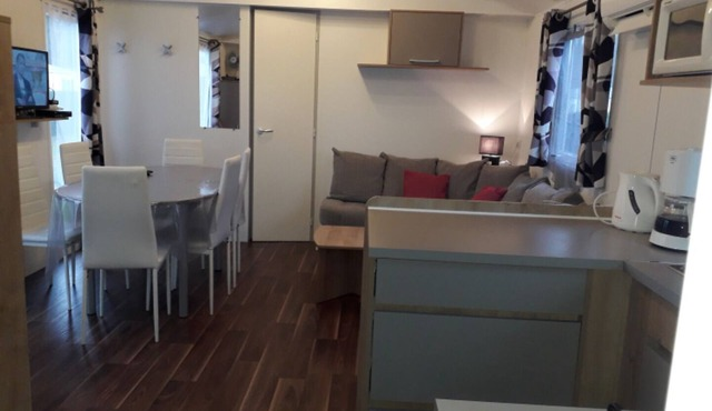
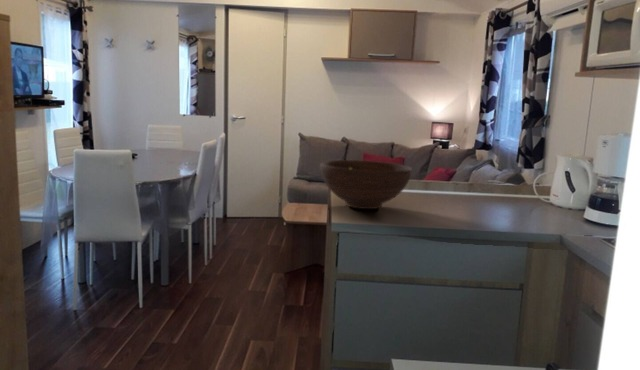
+ fruit bowl [319,159,413,210]
